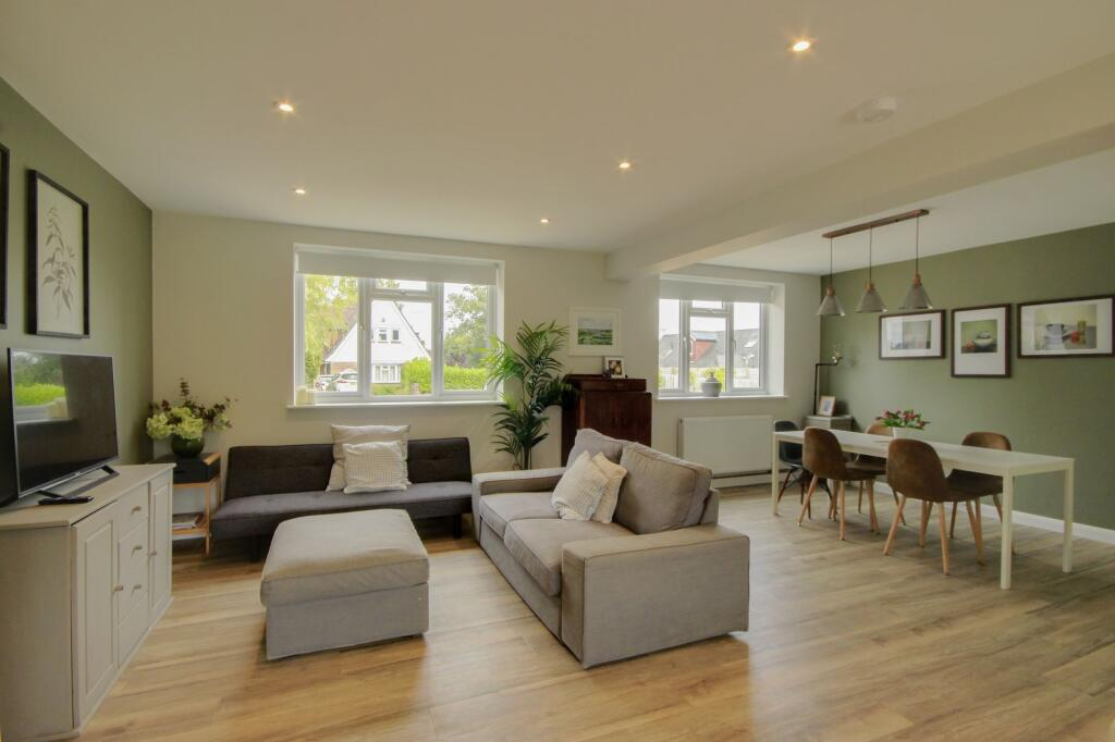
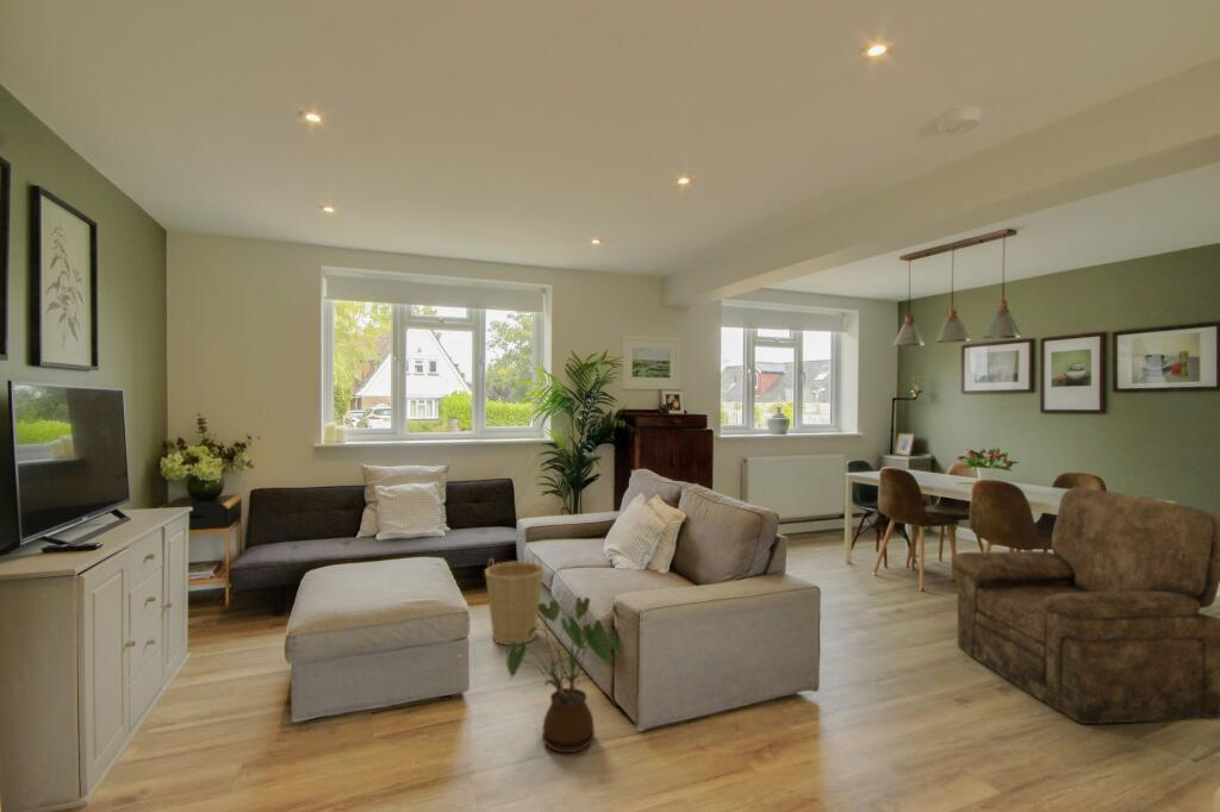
+ armchair [951,486,1220,725]
+ house plant [505,595,628,754]
+ basket [484,552,544,647]
